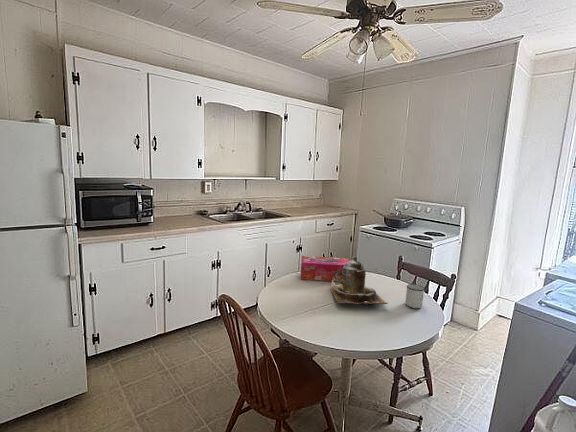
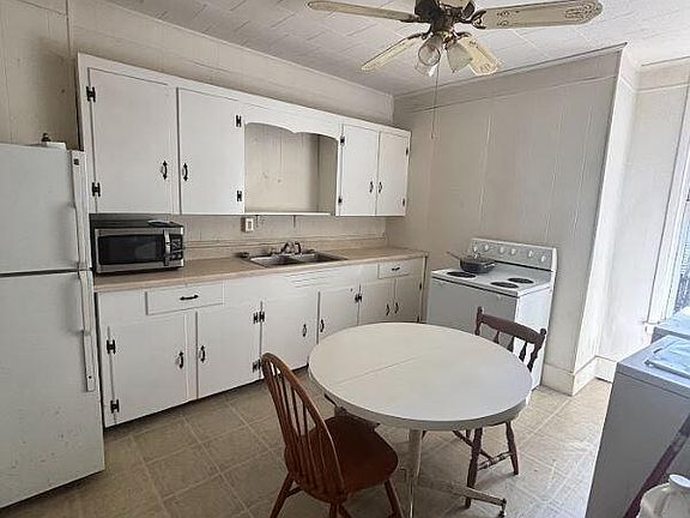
- tissue box [300,255,350,282]
- mug [404,283,426,309]
- teapot [330,256,389,306]
